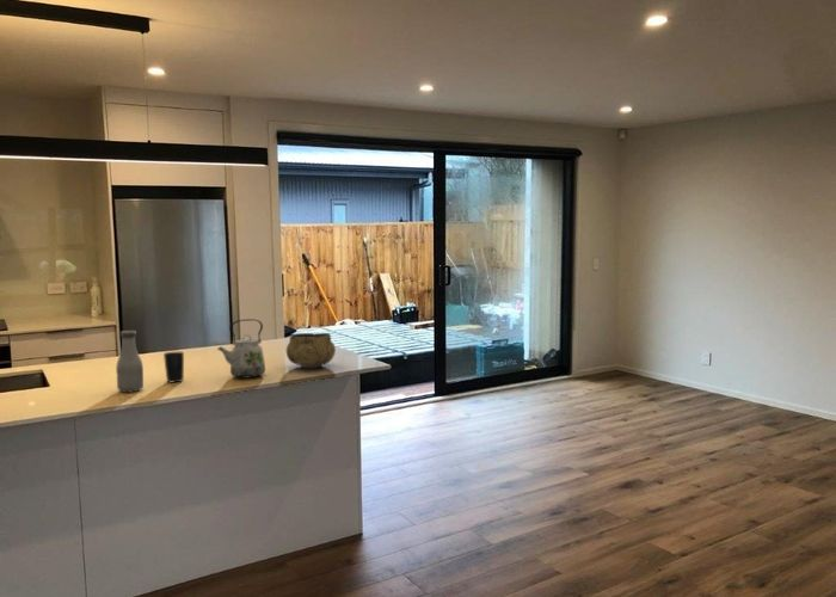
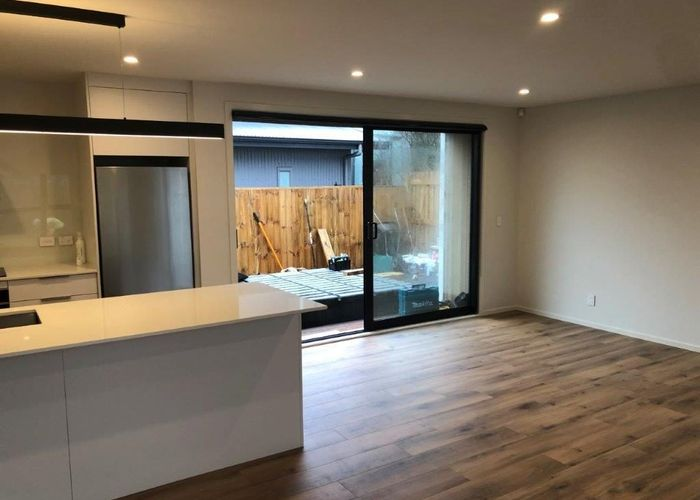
- cup [162,351,185,383]
- bottle [115,330,145,393]
- decorative bowl [285,332,337,369]
- kettle [216,318,266,380]
